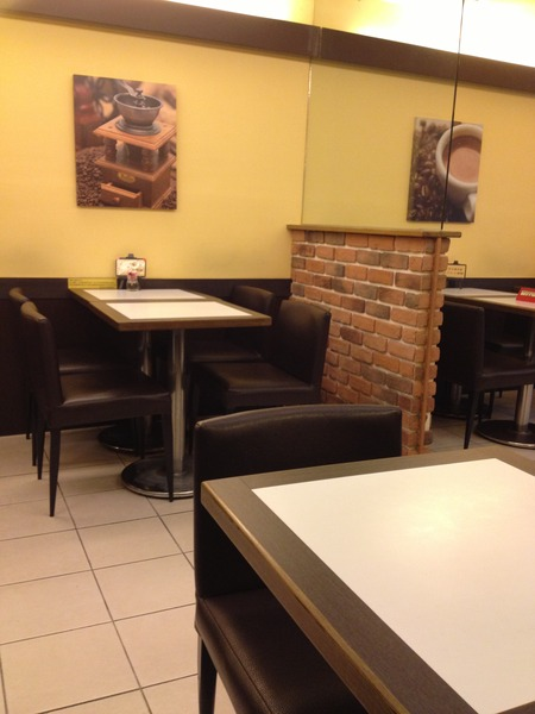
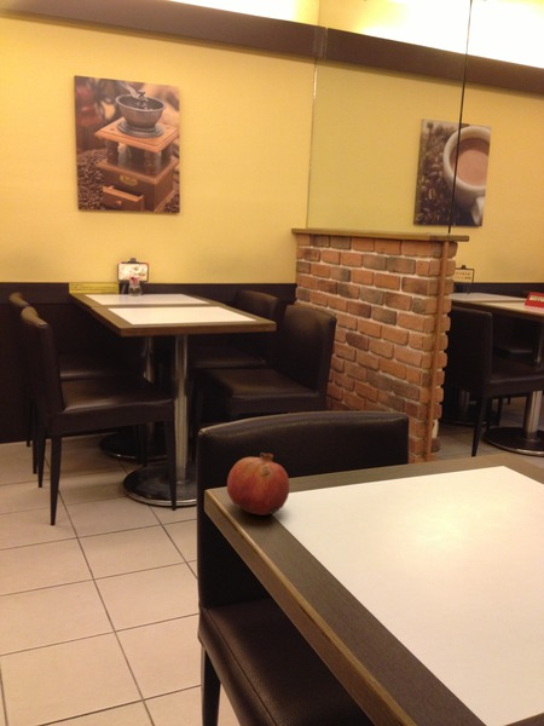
+ fruit [226,451,290,517]
